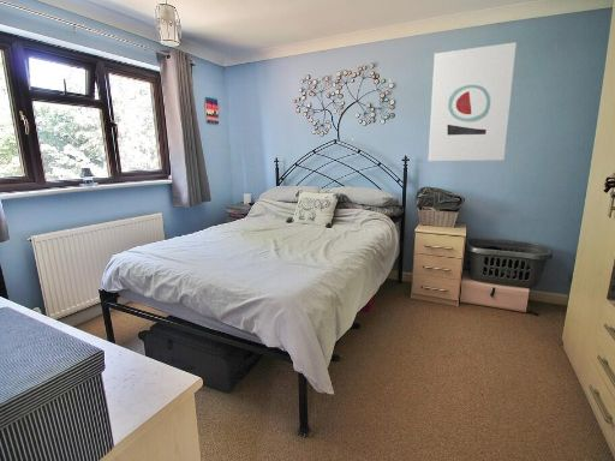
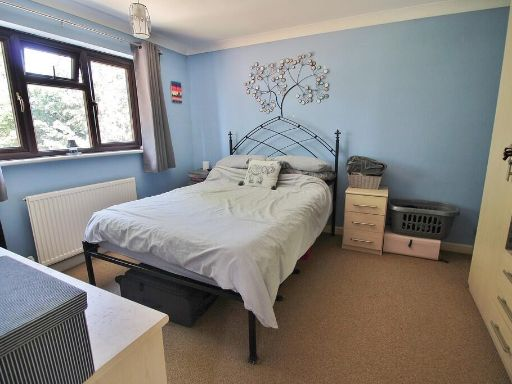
- wall art [428,41,518,162]
